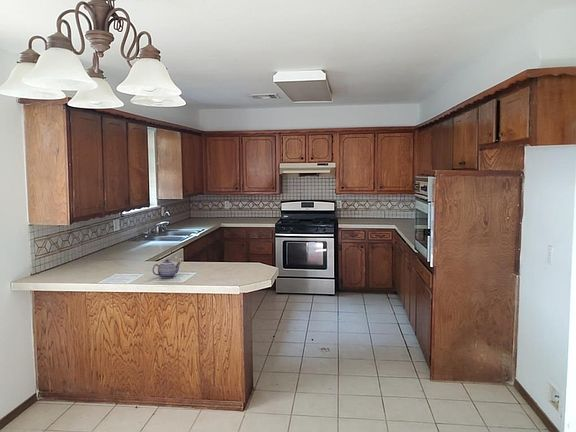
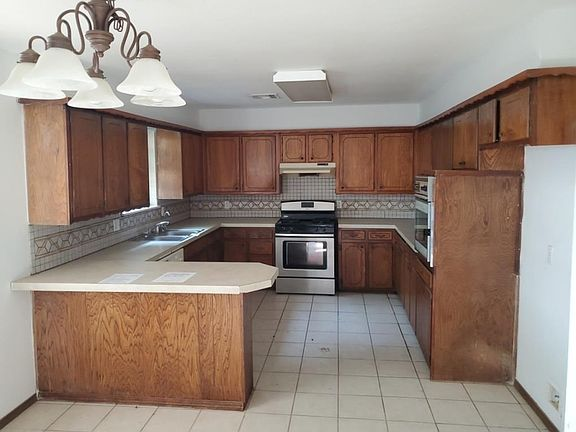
- teapot [151,258,182,279]
